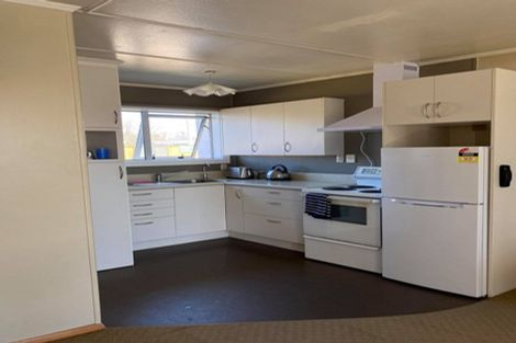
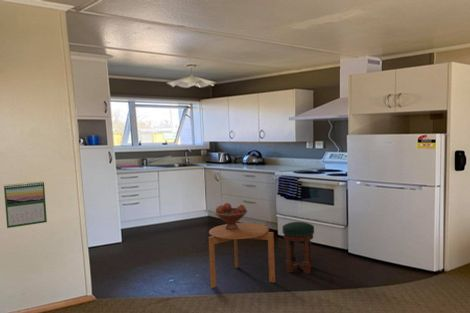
+ calendar [3,180,48,229]
+ stool [281,221,315,275]
+ side table [208,222,276,289]
+ fruit bowl [214,202,248,229]
